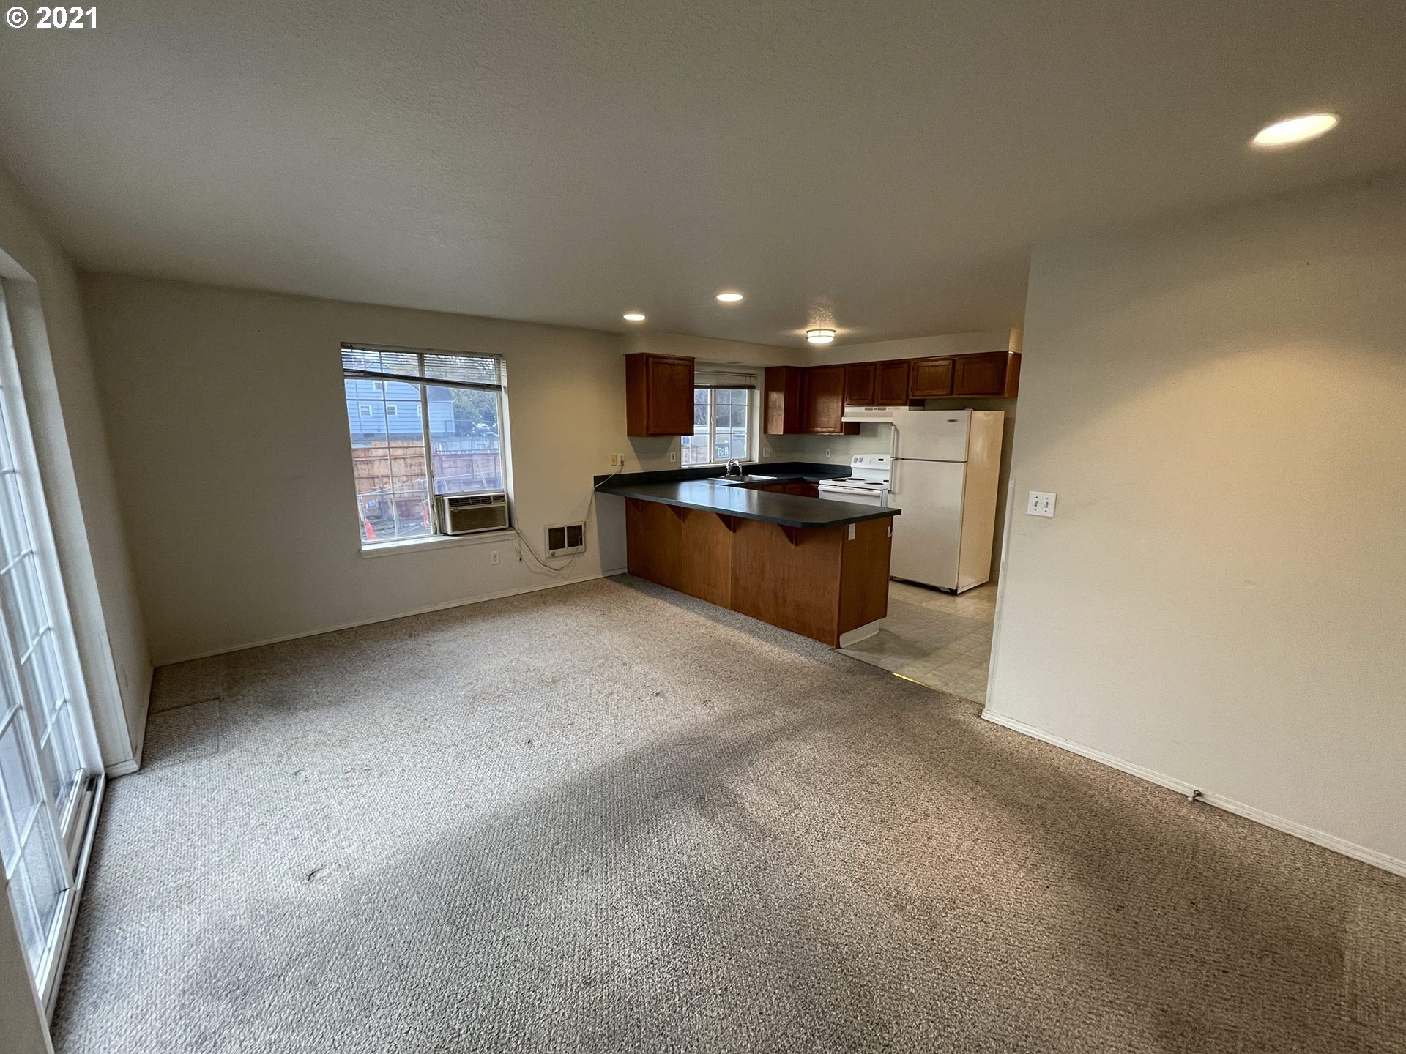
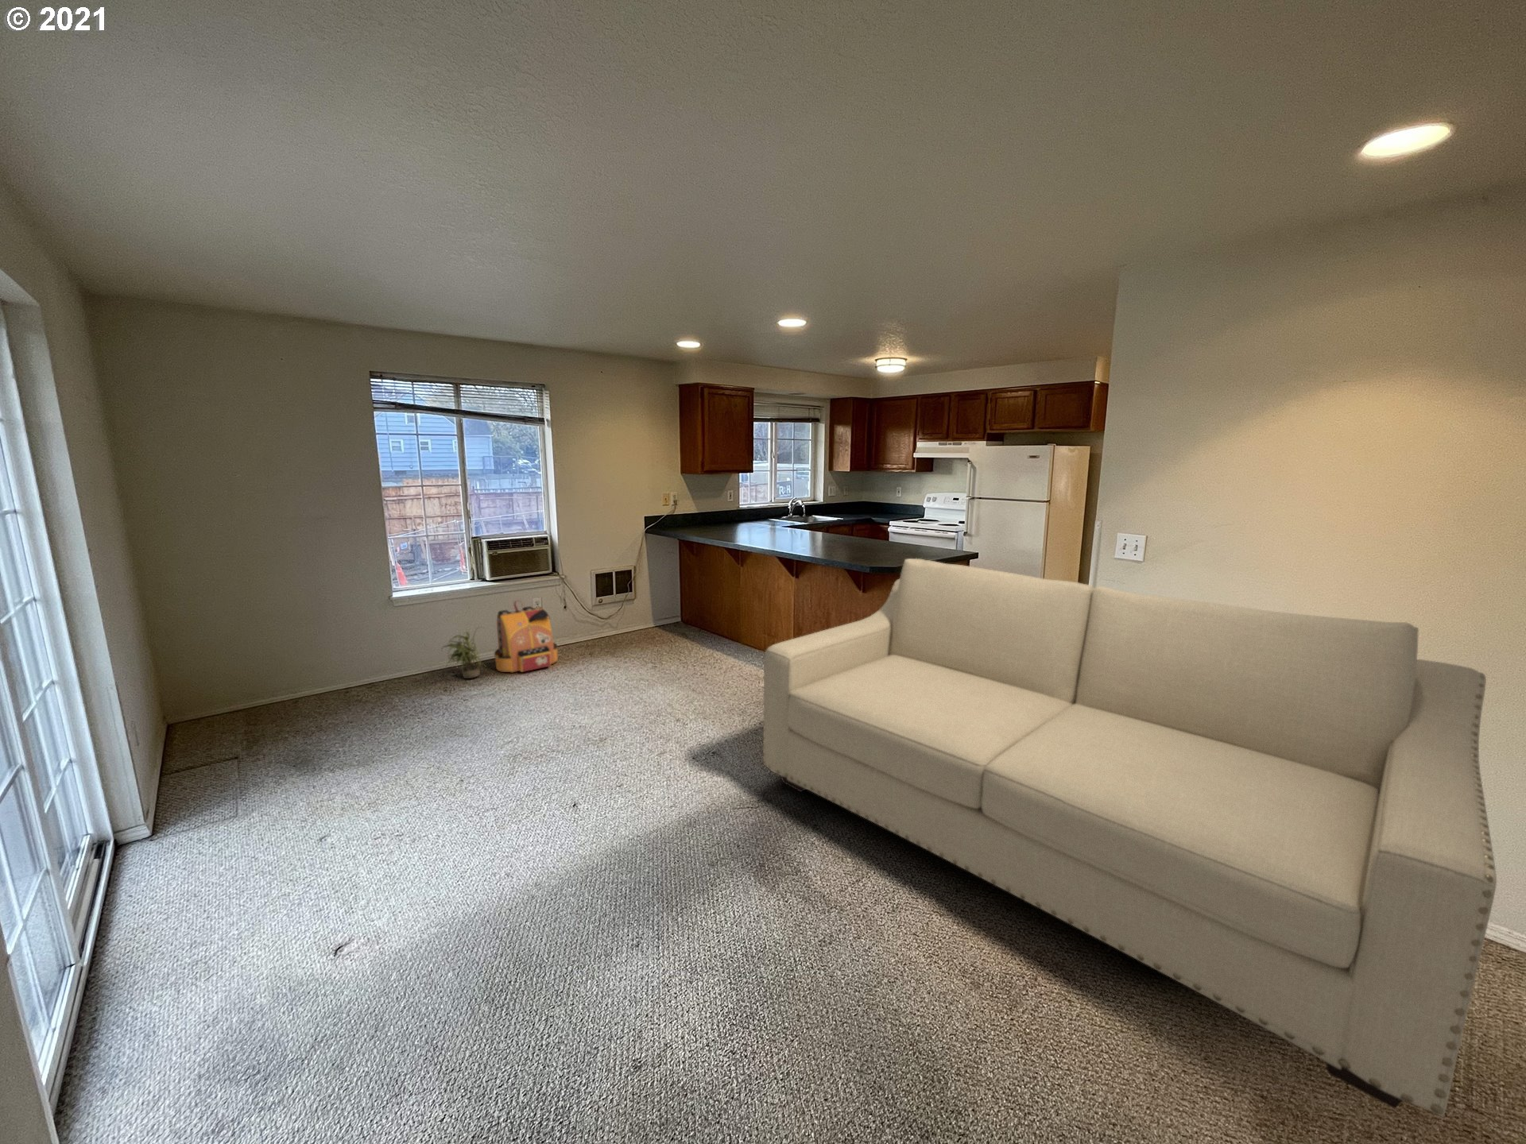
+ backpack [494,600,559,673]
+ potted plant [440,626,487,679]
+ sofa [762,558,1497,1118]
